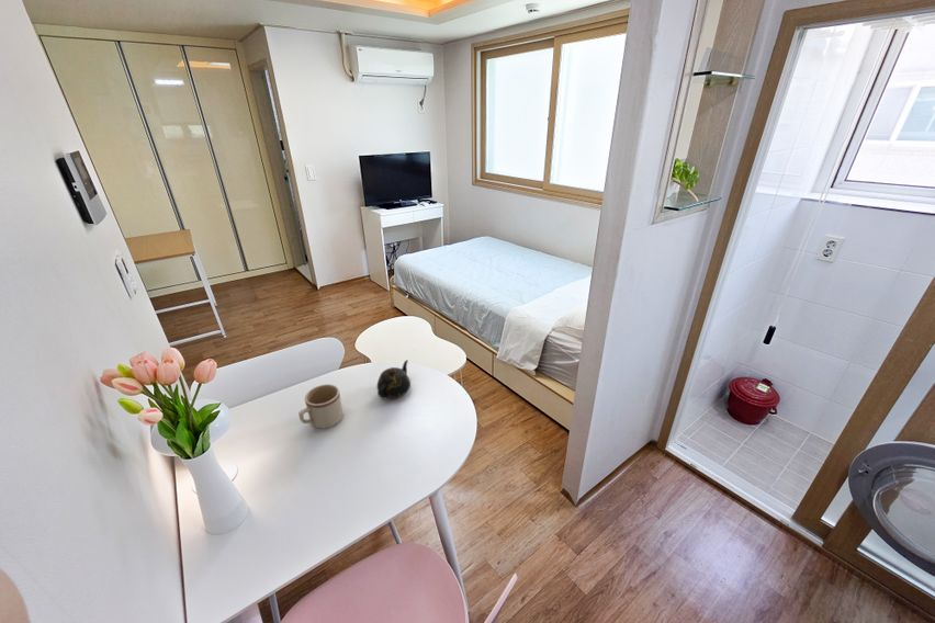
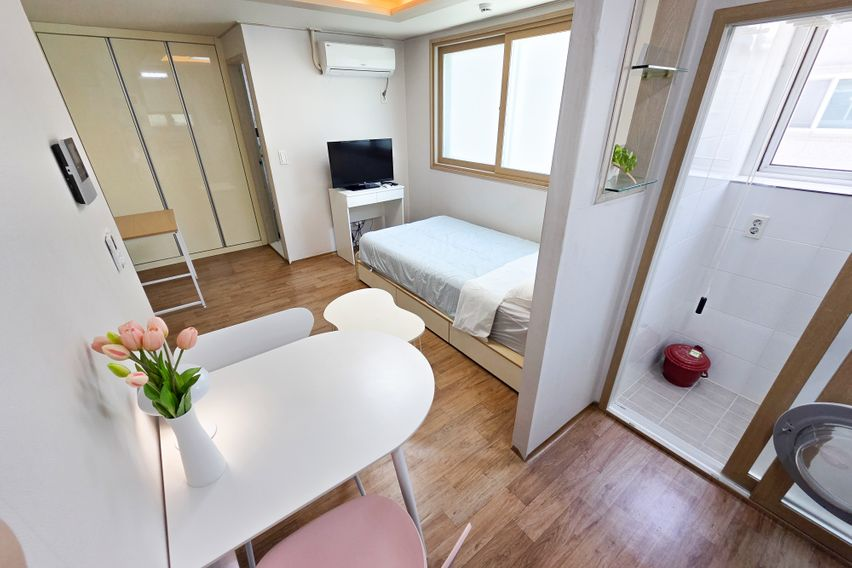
- mug [297,383,343,429]
- teapot [376,359,412,399]
